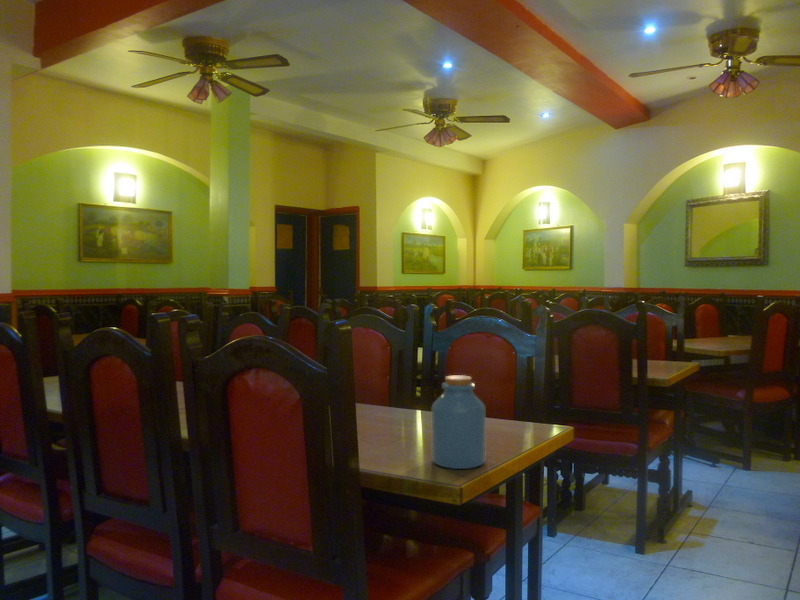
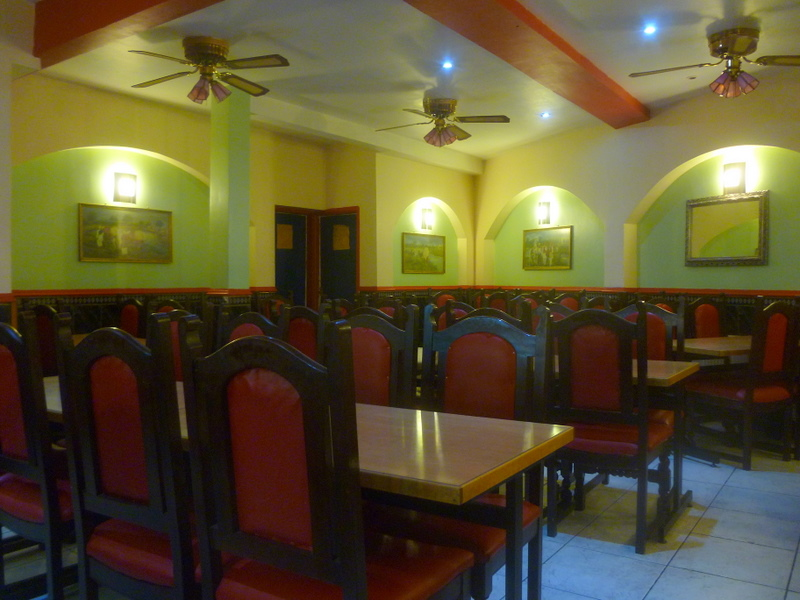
- jar [431,374,486,470]
